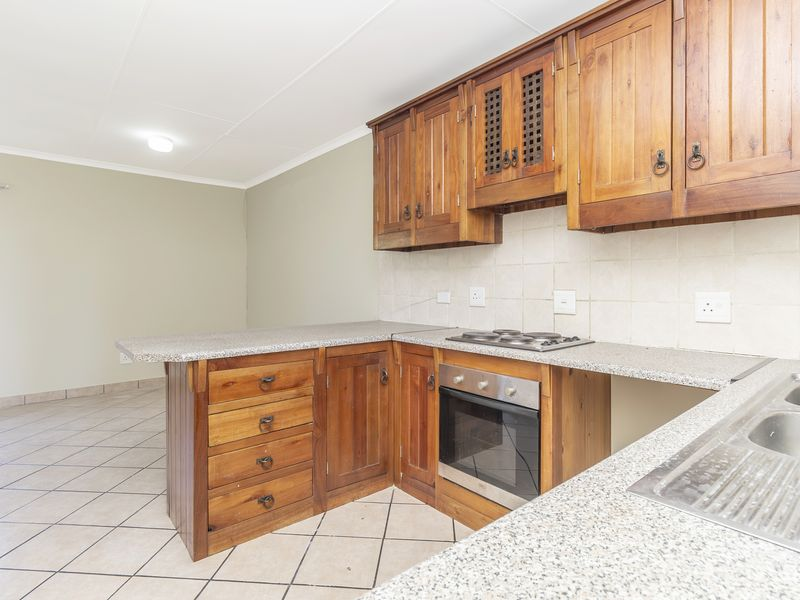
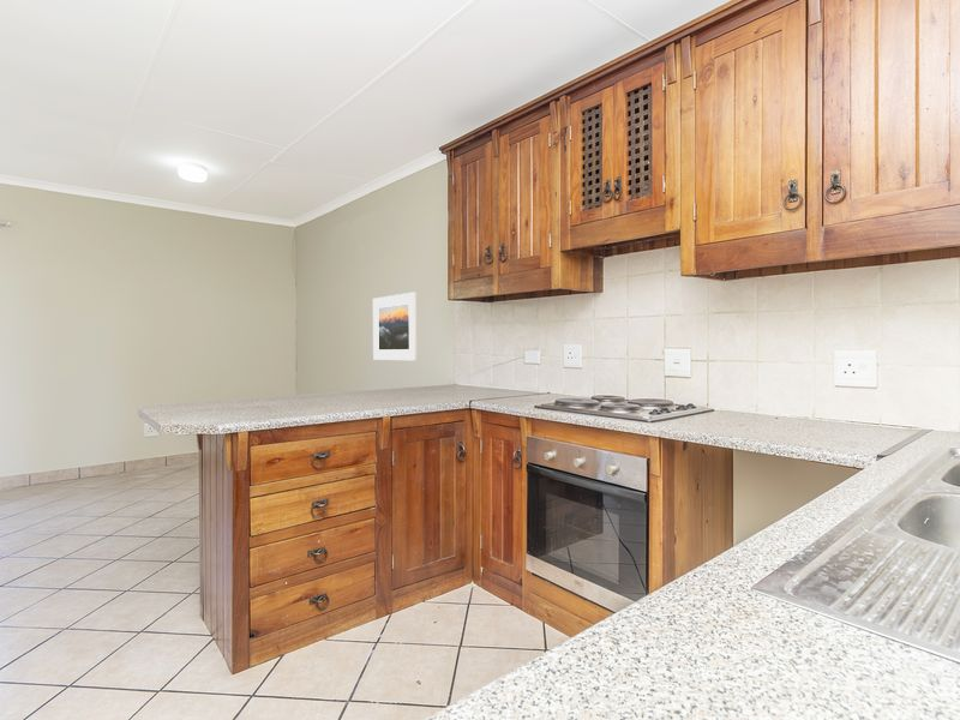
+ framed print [372,290,419,361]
